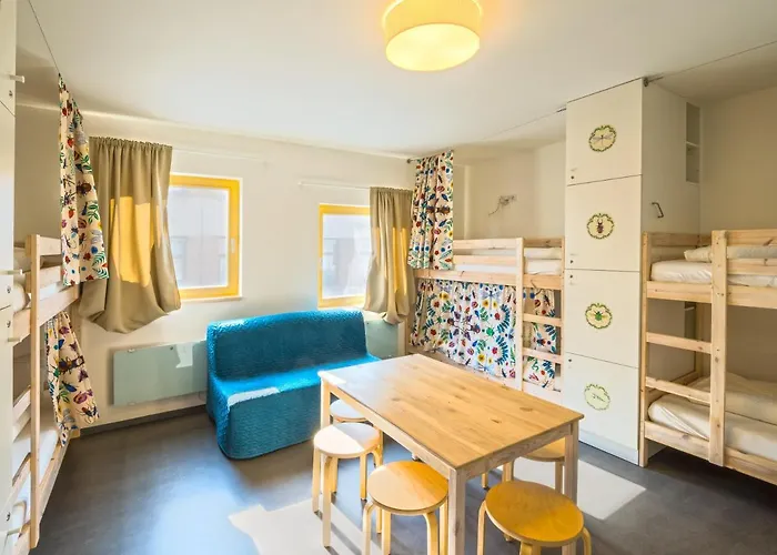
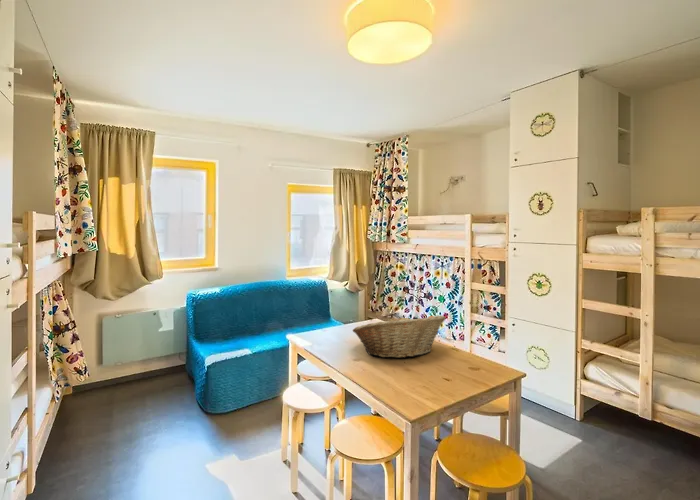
+ fruit basket [352,314,446,359]
